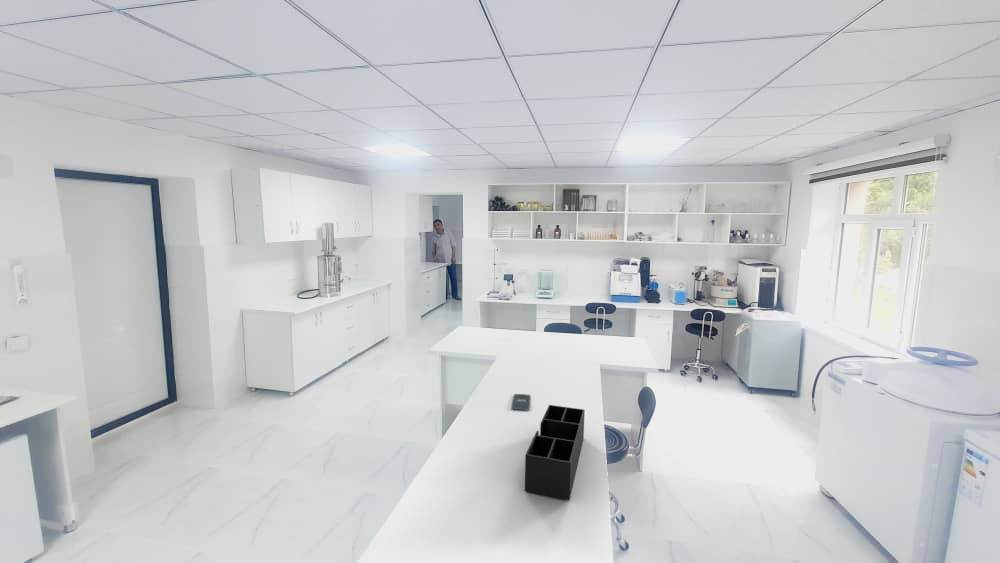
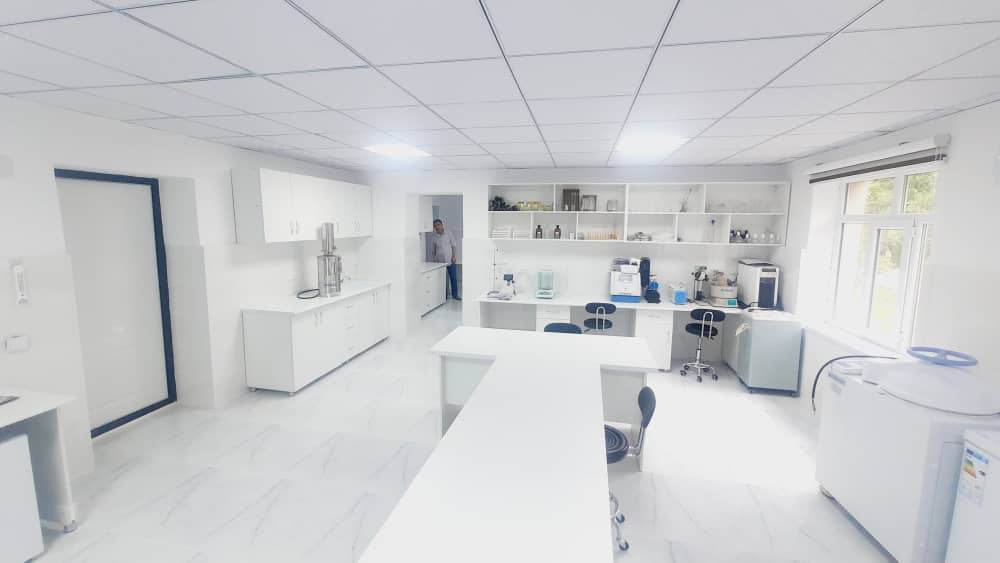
- desk organizer [524,404,585,501]
- calculator [511,393,532,411]
